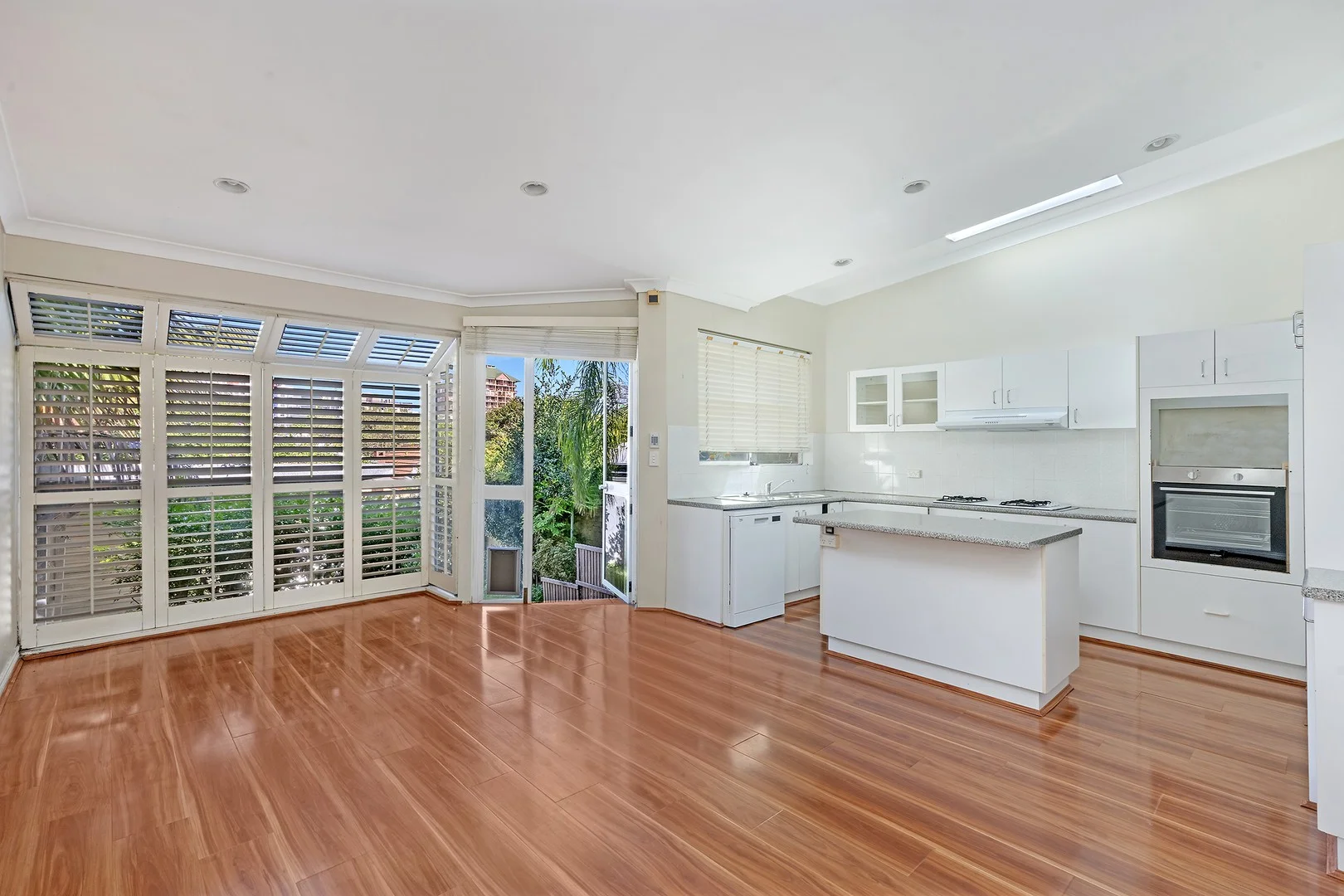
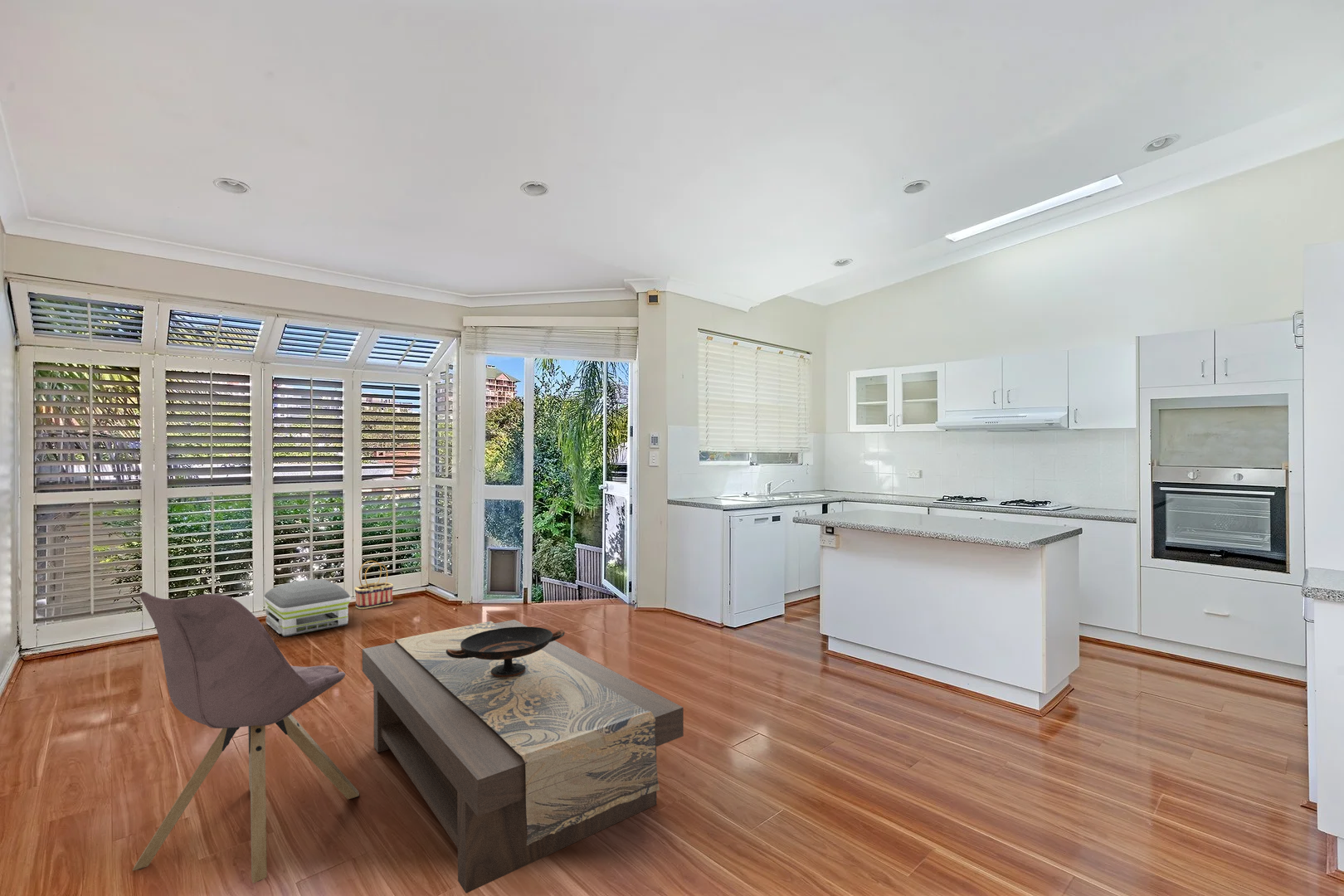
+ chair [131,592,359,884]
+ air purifier [263,578,352,637]
+ decorative bowl [446,626,566,677]
+ coffee table [362,619,684,894]
+ basket [353,560,394,610]
